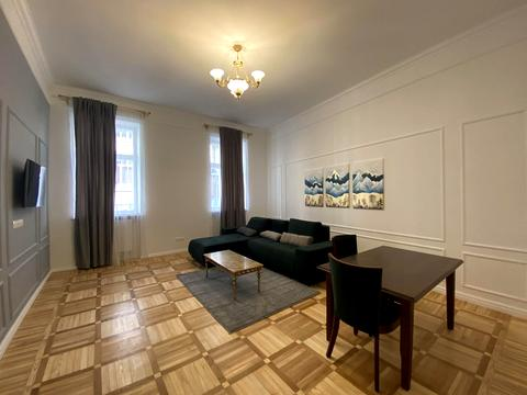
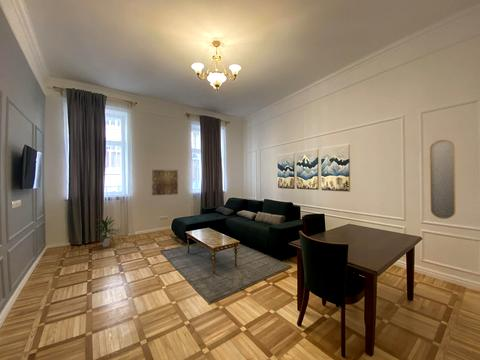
+ home mirror [429,139,457,220]
+ indoor plant [92,214,118,248]
+ wall art [151,169,179,196]
